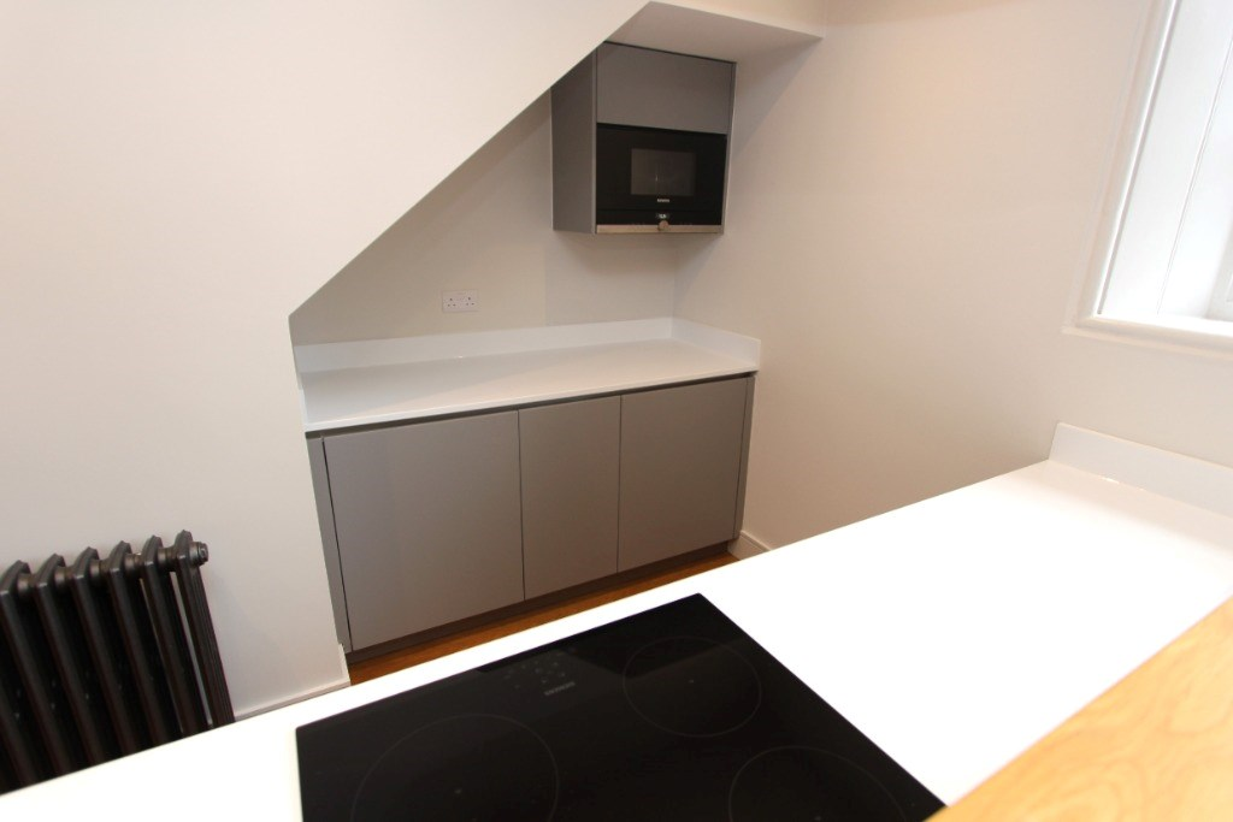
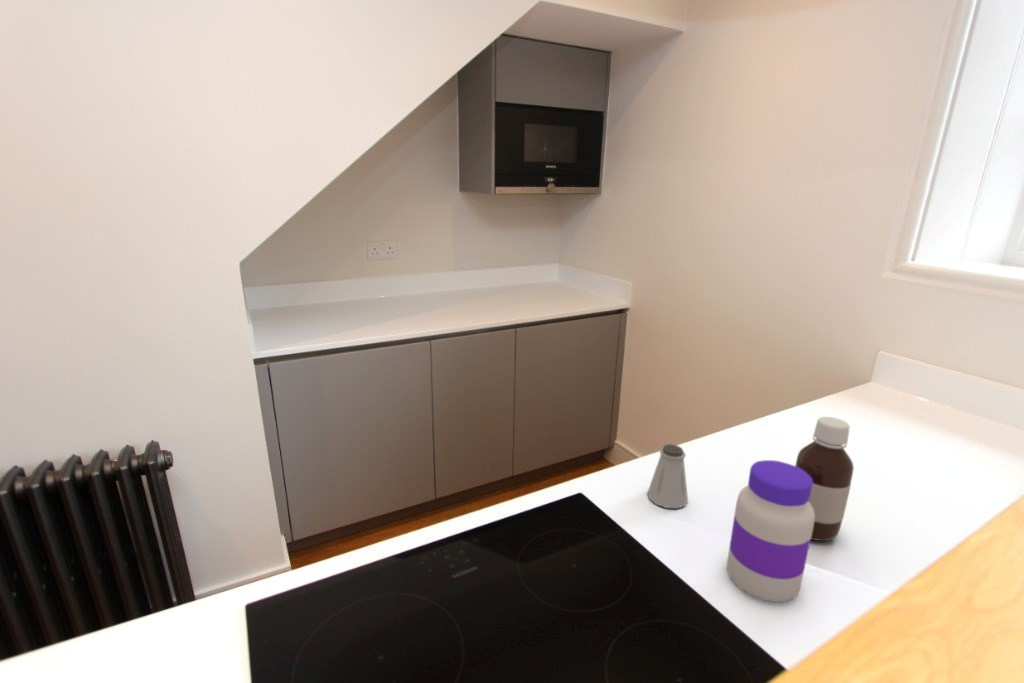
+ jar [726,459,815,603]
+ saltshaker [646,443,689,509]
+ bottle [794,416,855,542]
